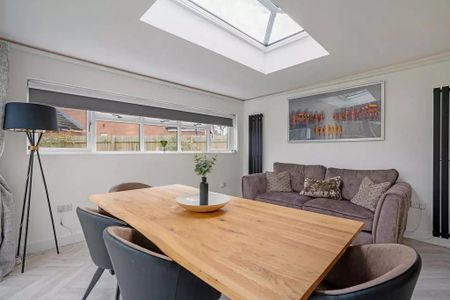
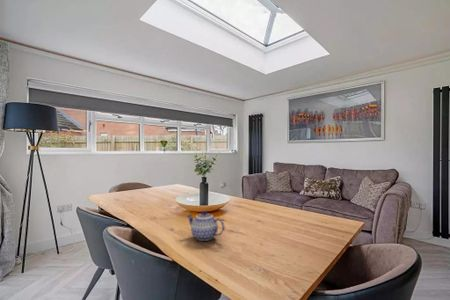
+ teapot [185,210,226,242]
